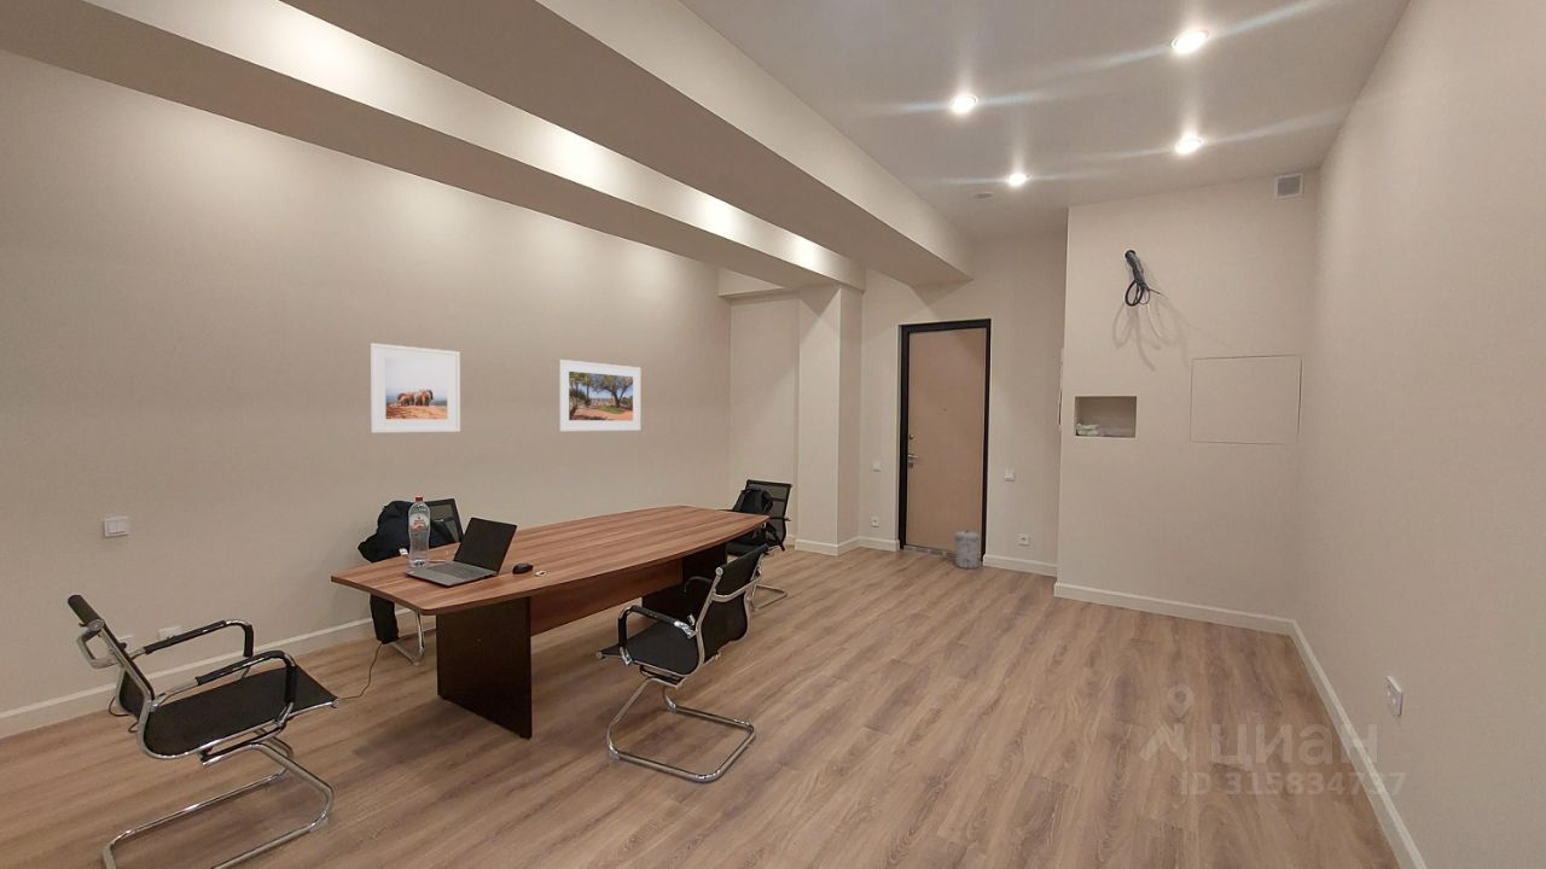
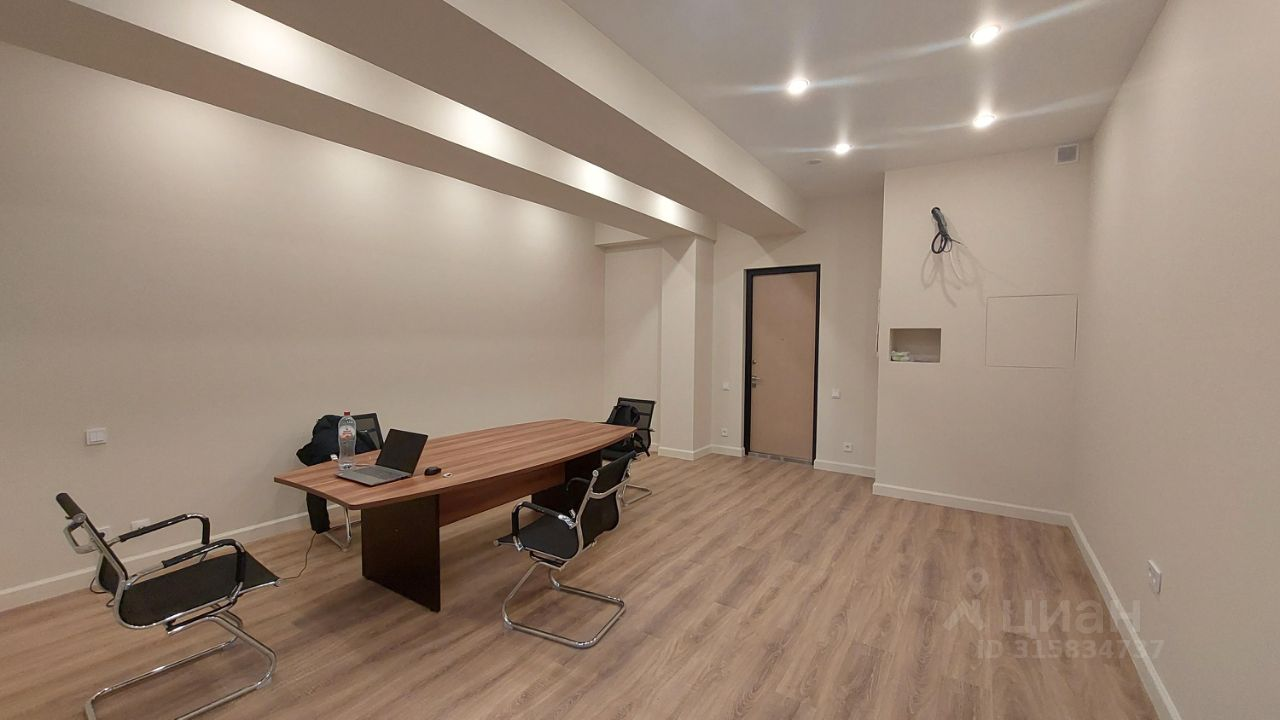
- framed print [368,342,461,433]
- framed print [557,358,641,432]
- trash can [953,530,981,570]
